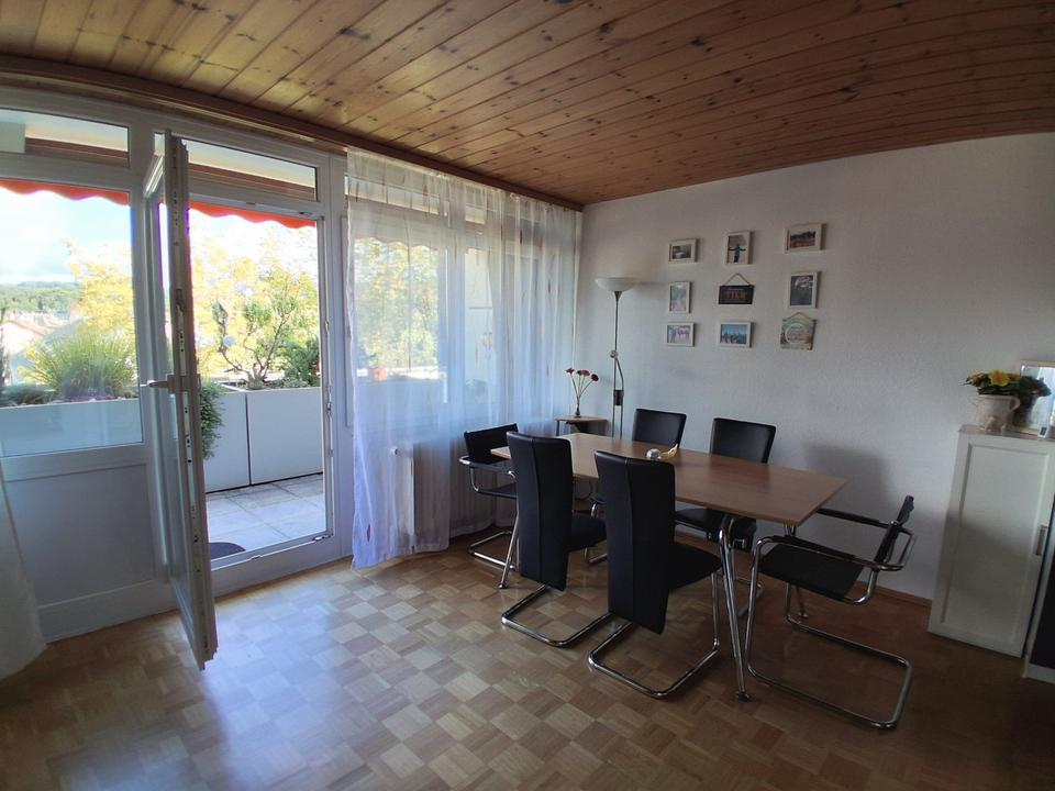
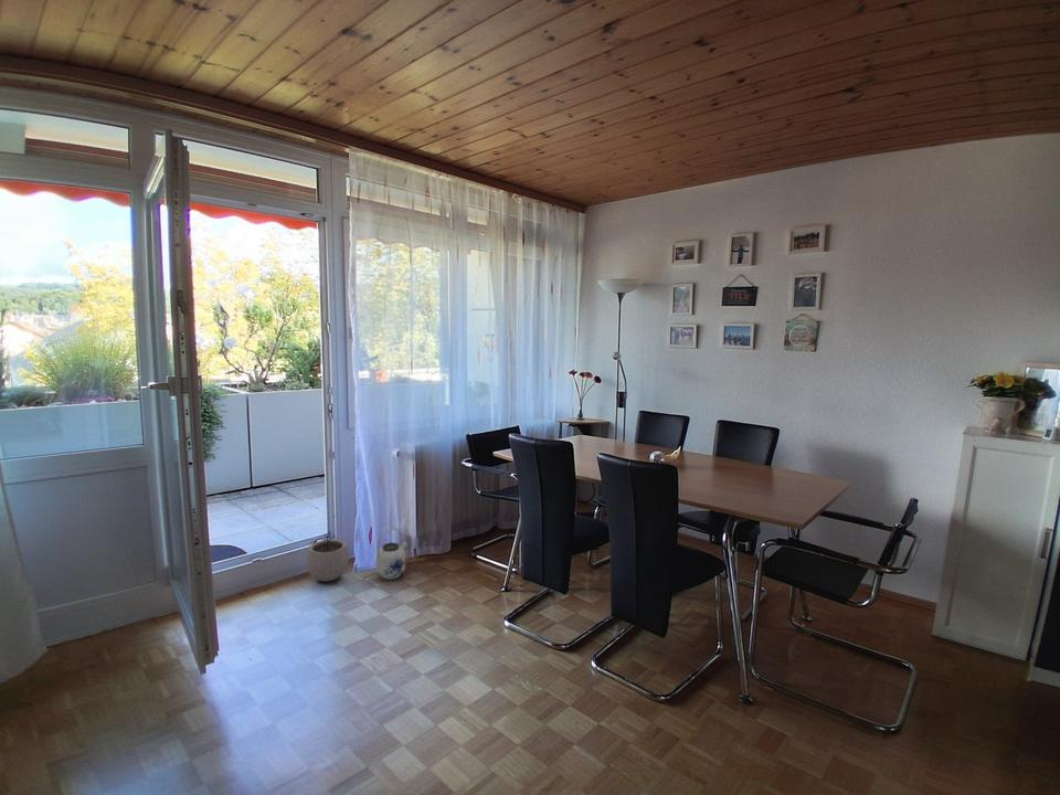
+ teapot [374,527,410,581]
+ plant pot [306,529,350,583]
